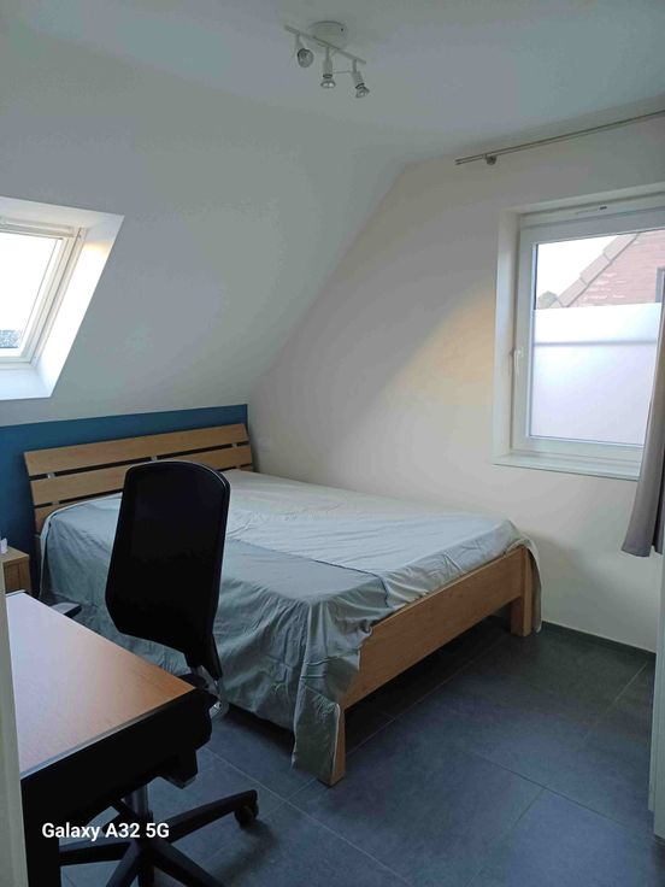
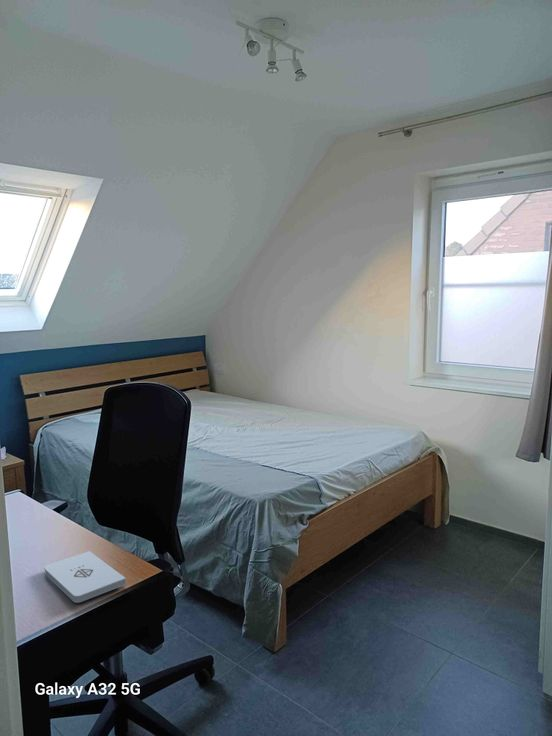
+ notepad [43,550,127,604]
